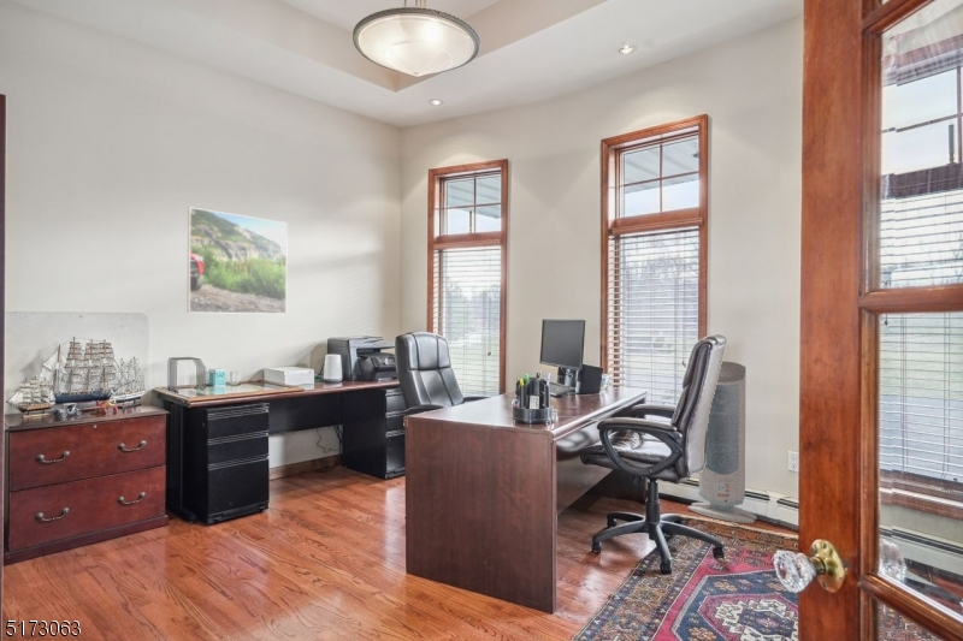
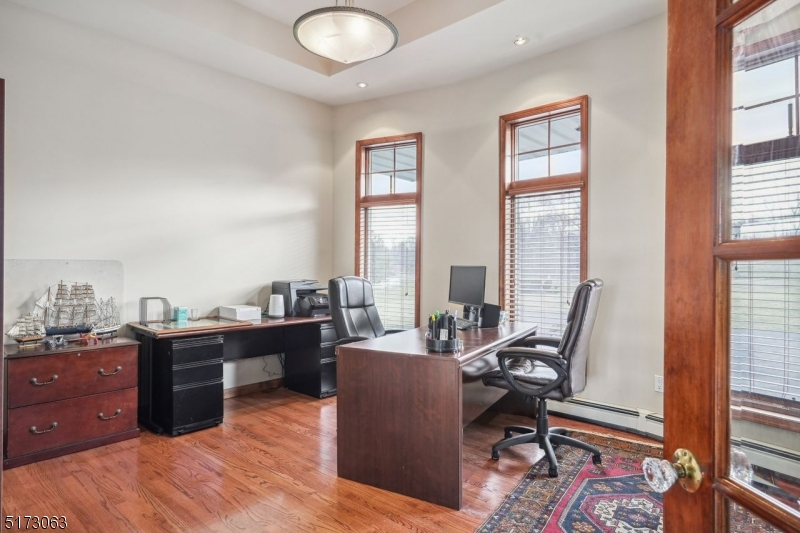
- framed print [187,206,289,315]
- air purifier [686,361,758,524]
